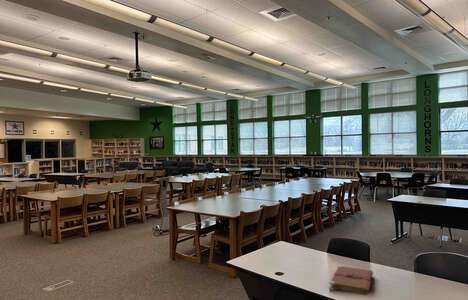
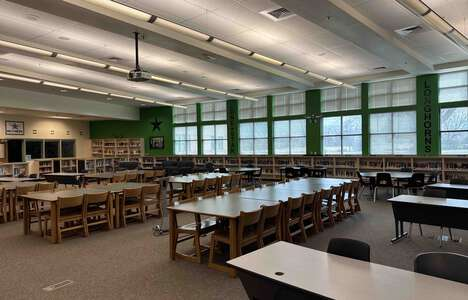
- book [328,264,374,296]
